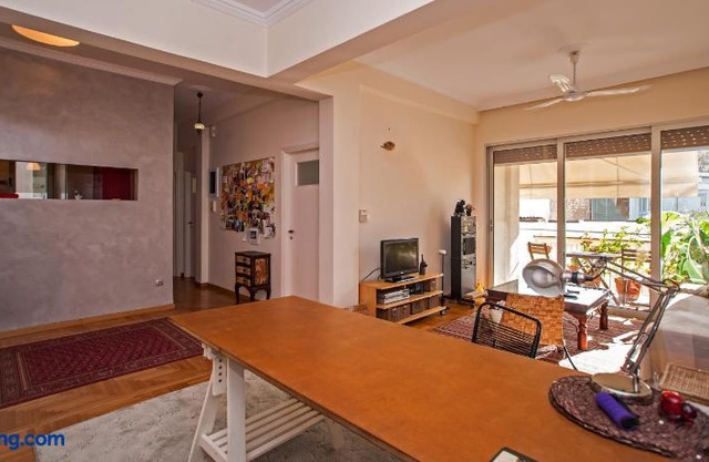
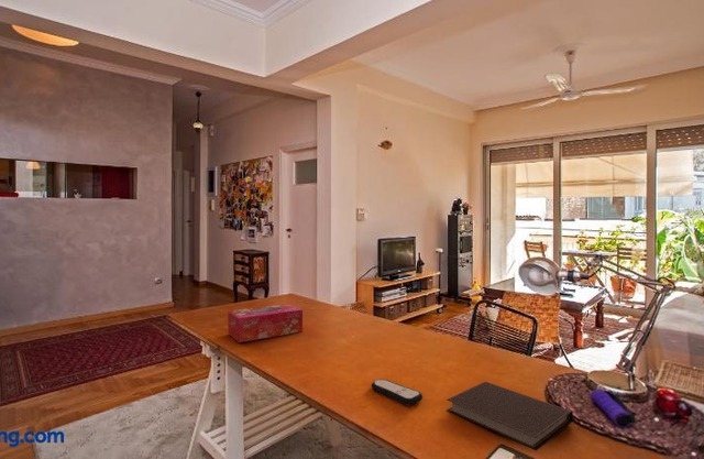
+ notebook [446,381,574,452]
+ remote control [371,379,424,406]
+ tissue box [227,303,304,343]
